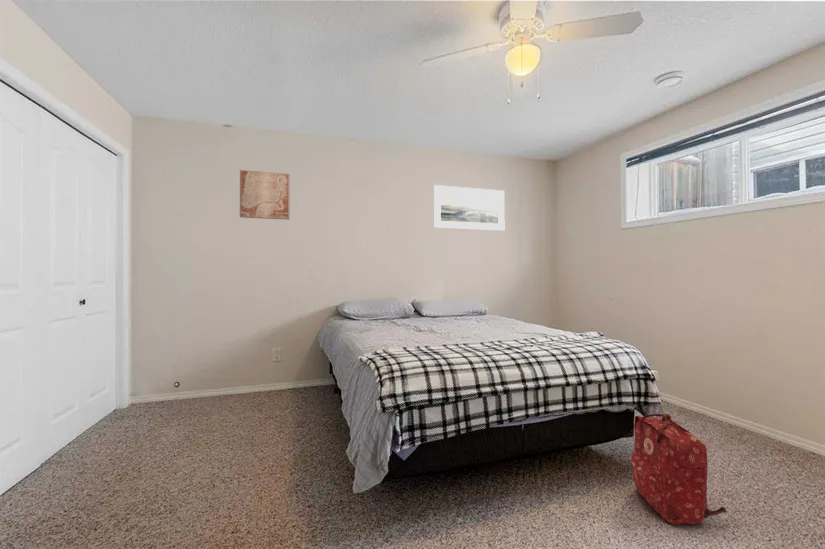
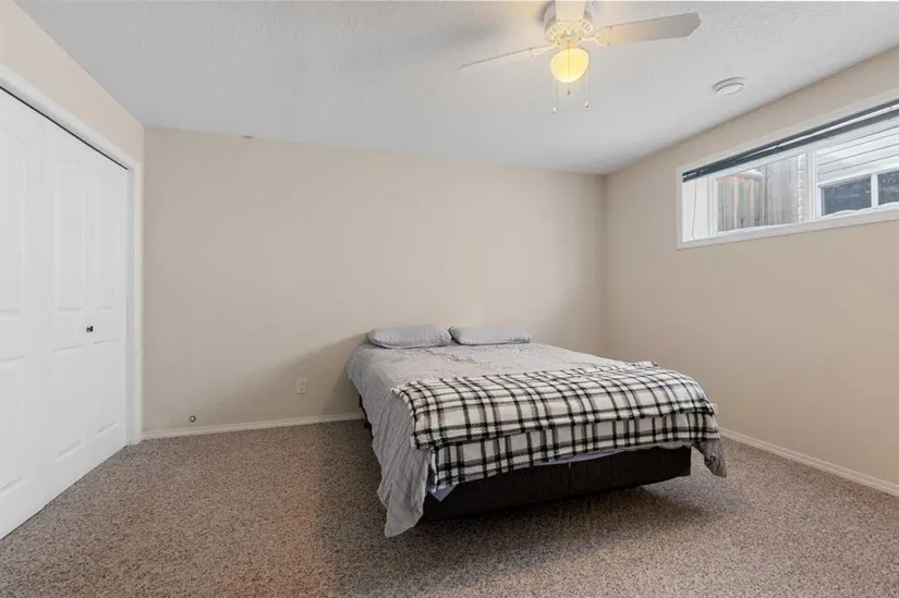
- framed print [433,184,506,232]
- backpack [630,413,728,526]
- wall art [239,169,290,221]
